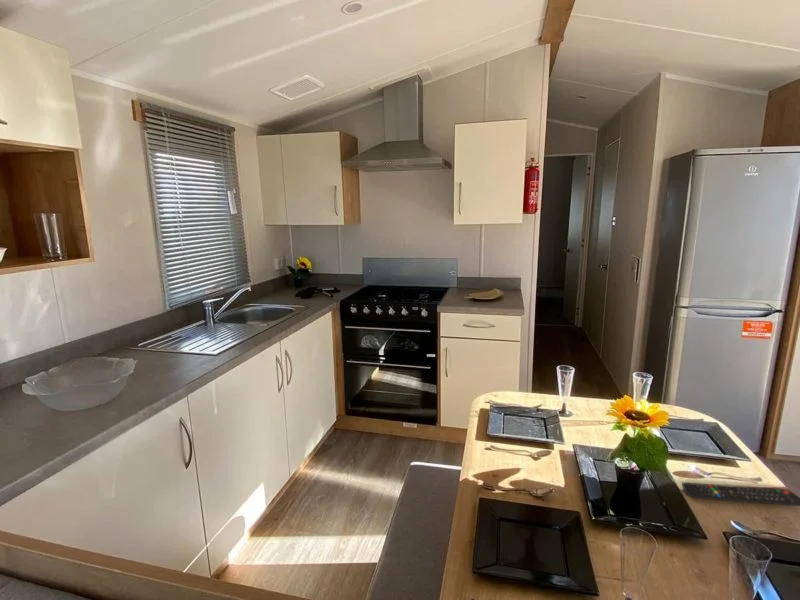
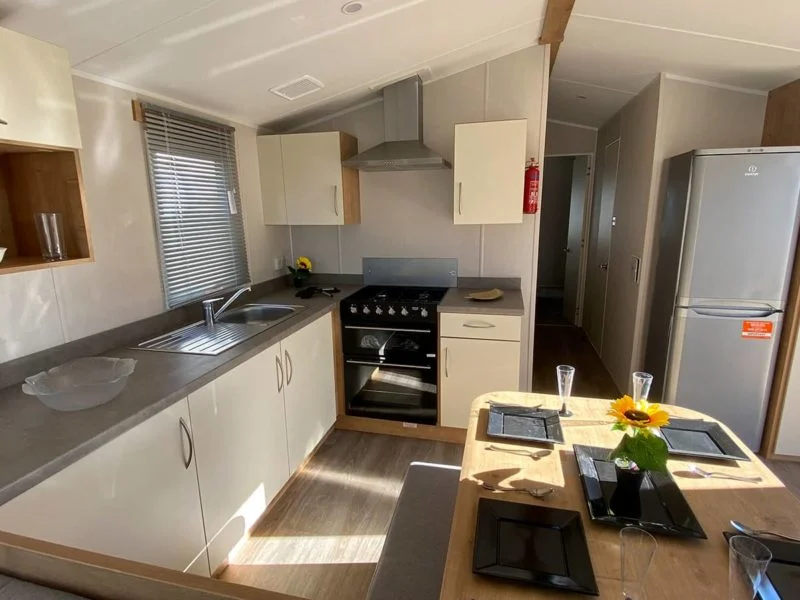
- remote control [681,481,800,507]
